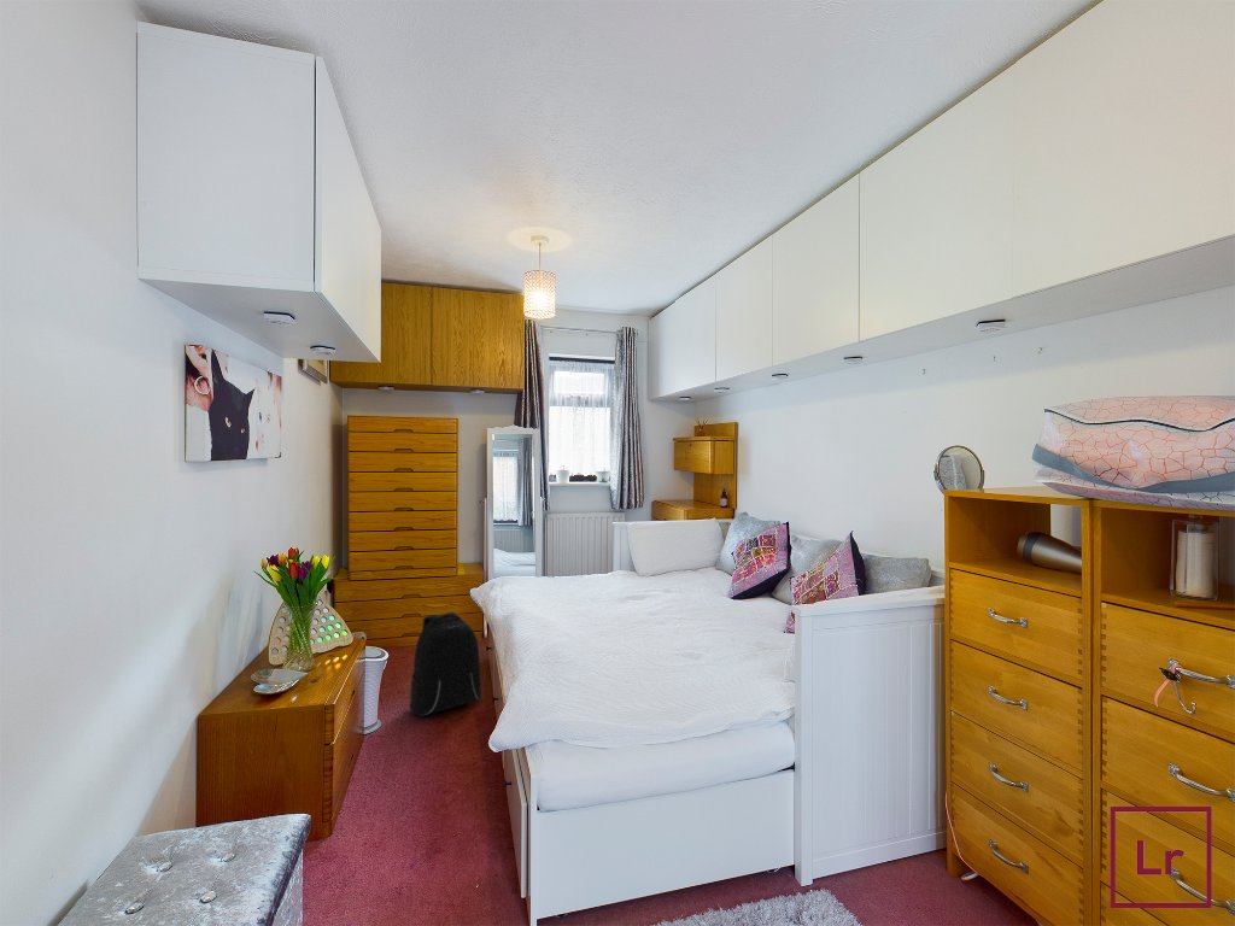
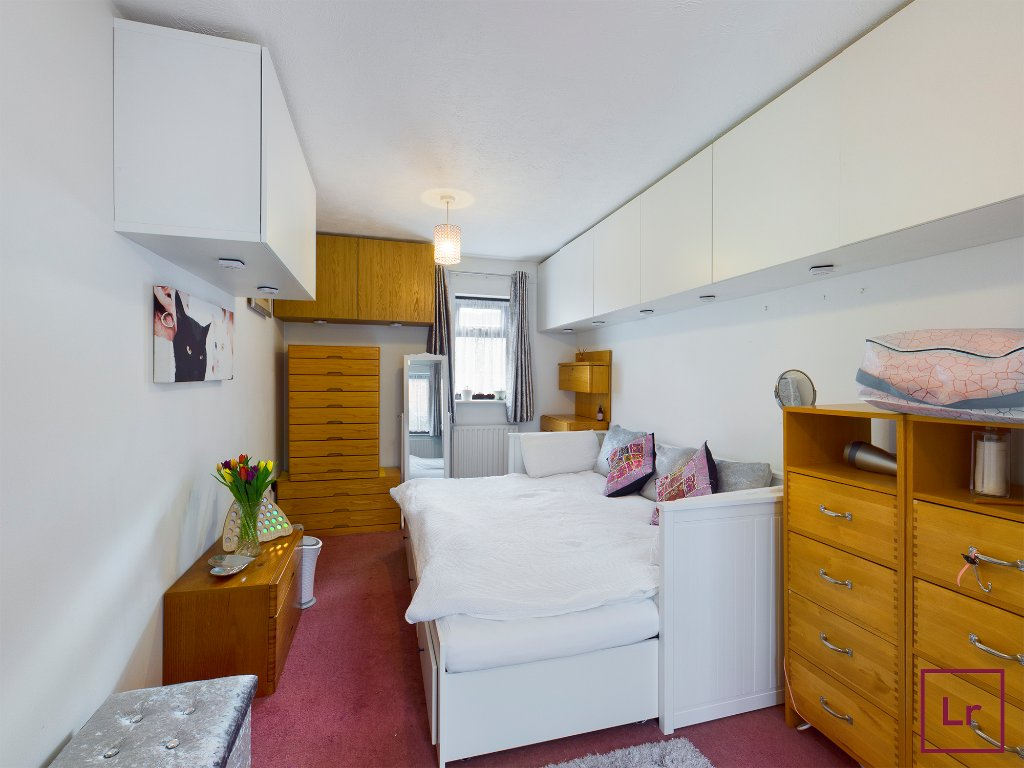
- backpack [409,610,482,717]
